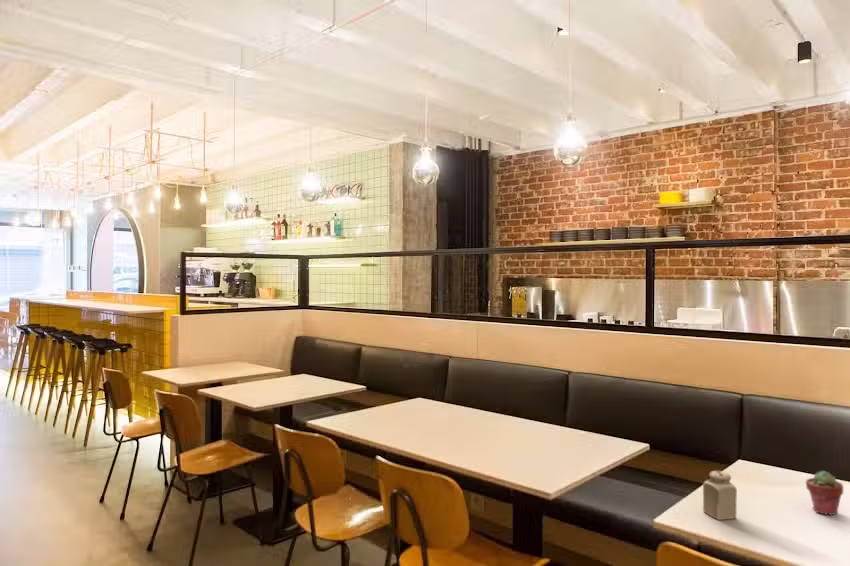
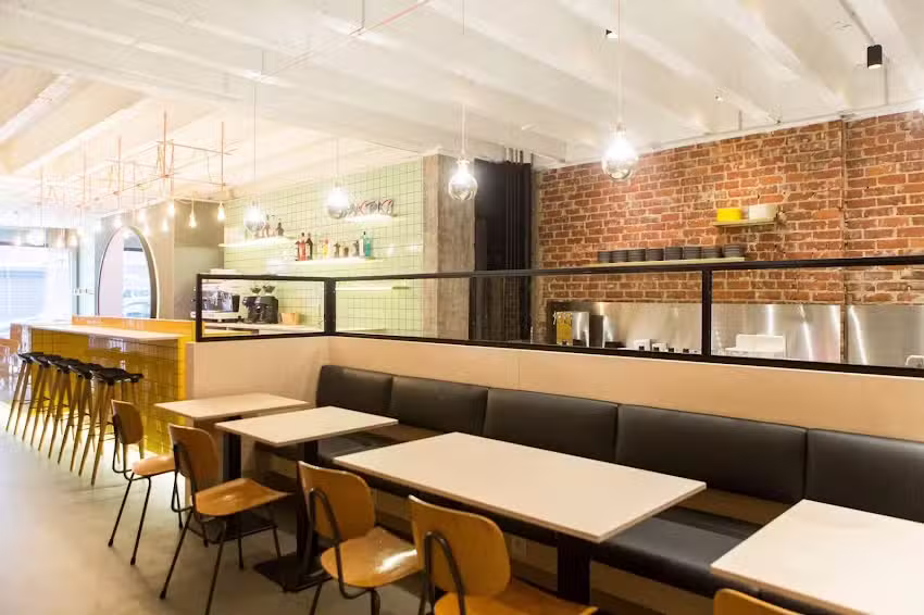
- potted succulent [805,470,844,516]
- salt shaker [702,470,738,521]
